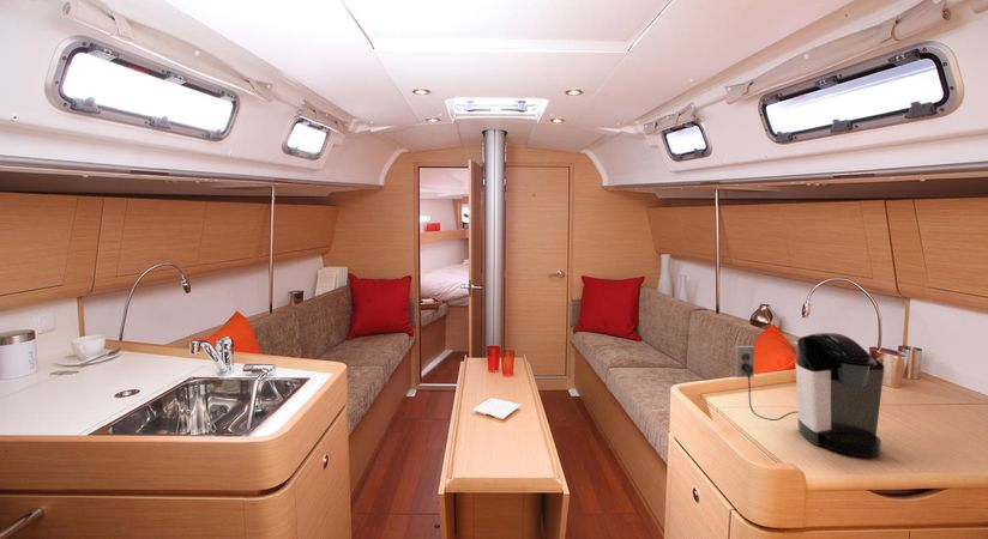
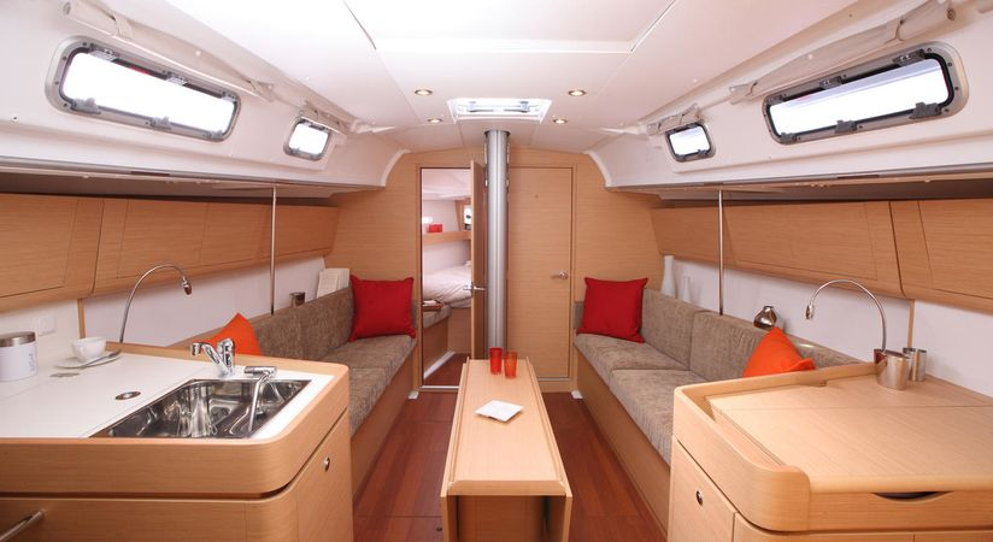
- coffee maker [734,332,885,458]
